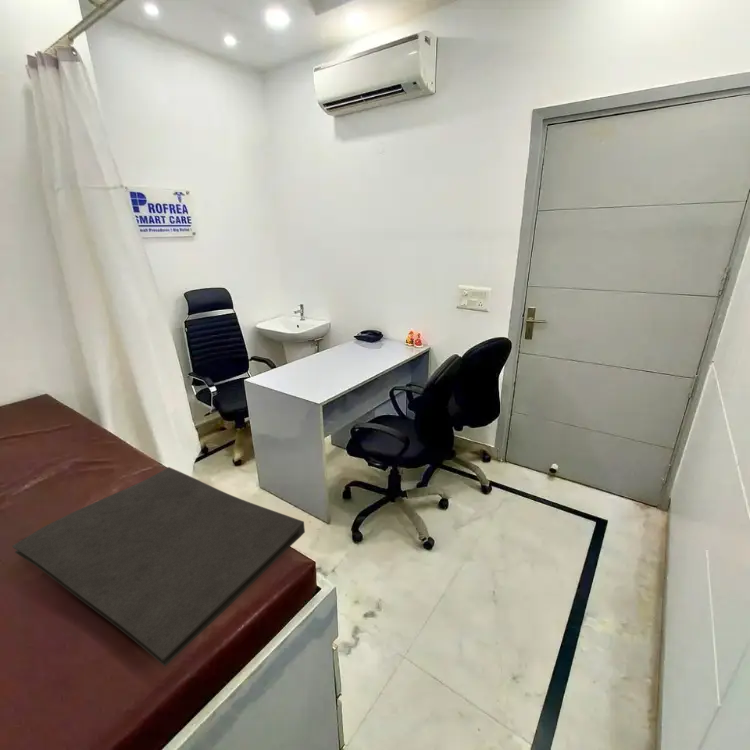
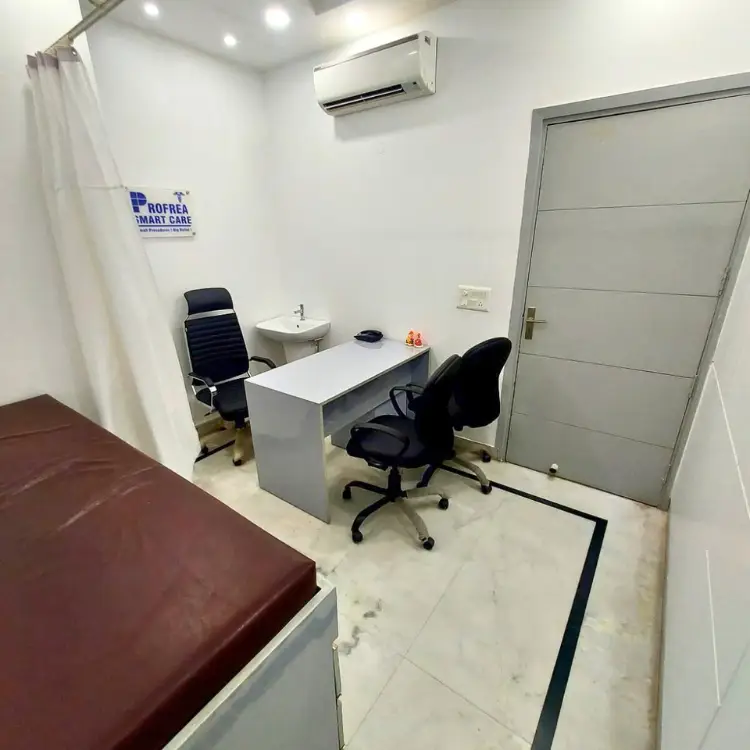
- hand towel [11,466,306,667]
